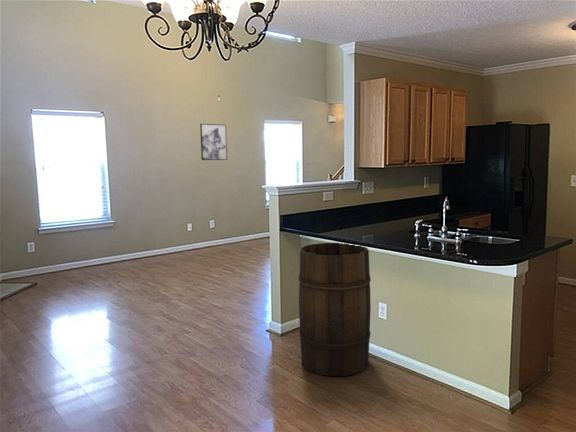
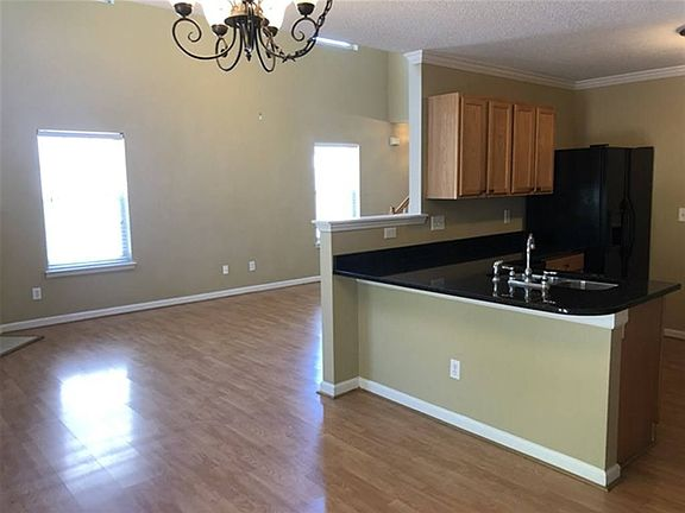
- wall art [199,123,228,161]
- wooden barrel [298,242,372,377]
